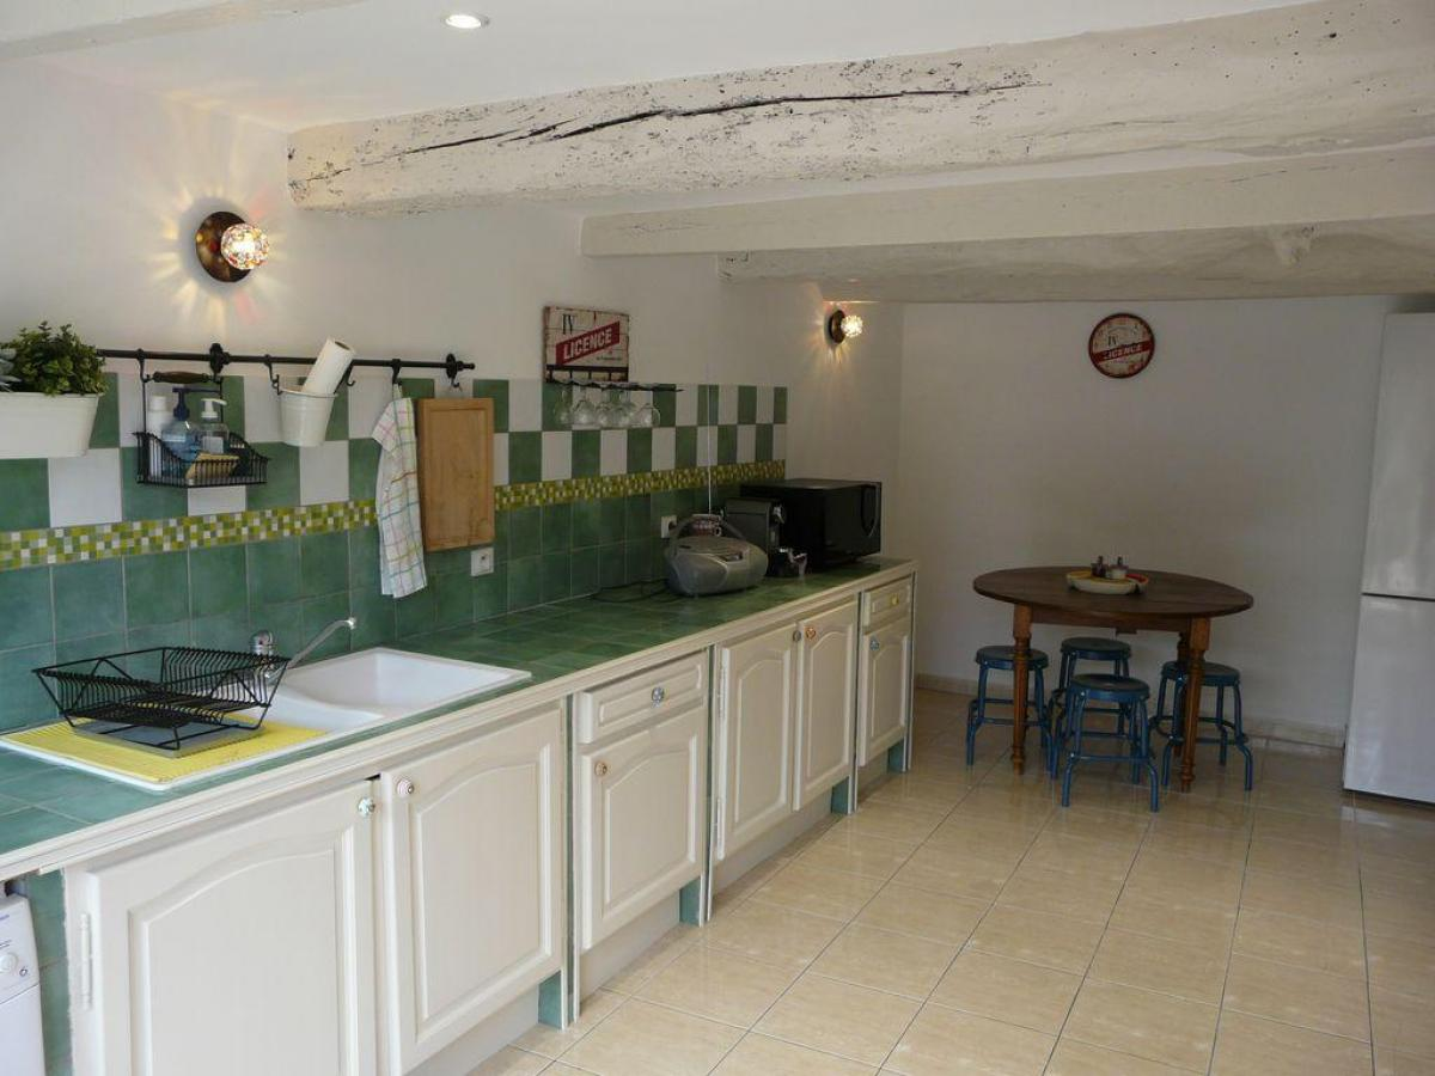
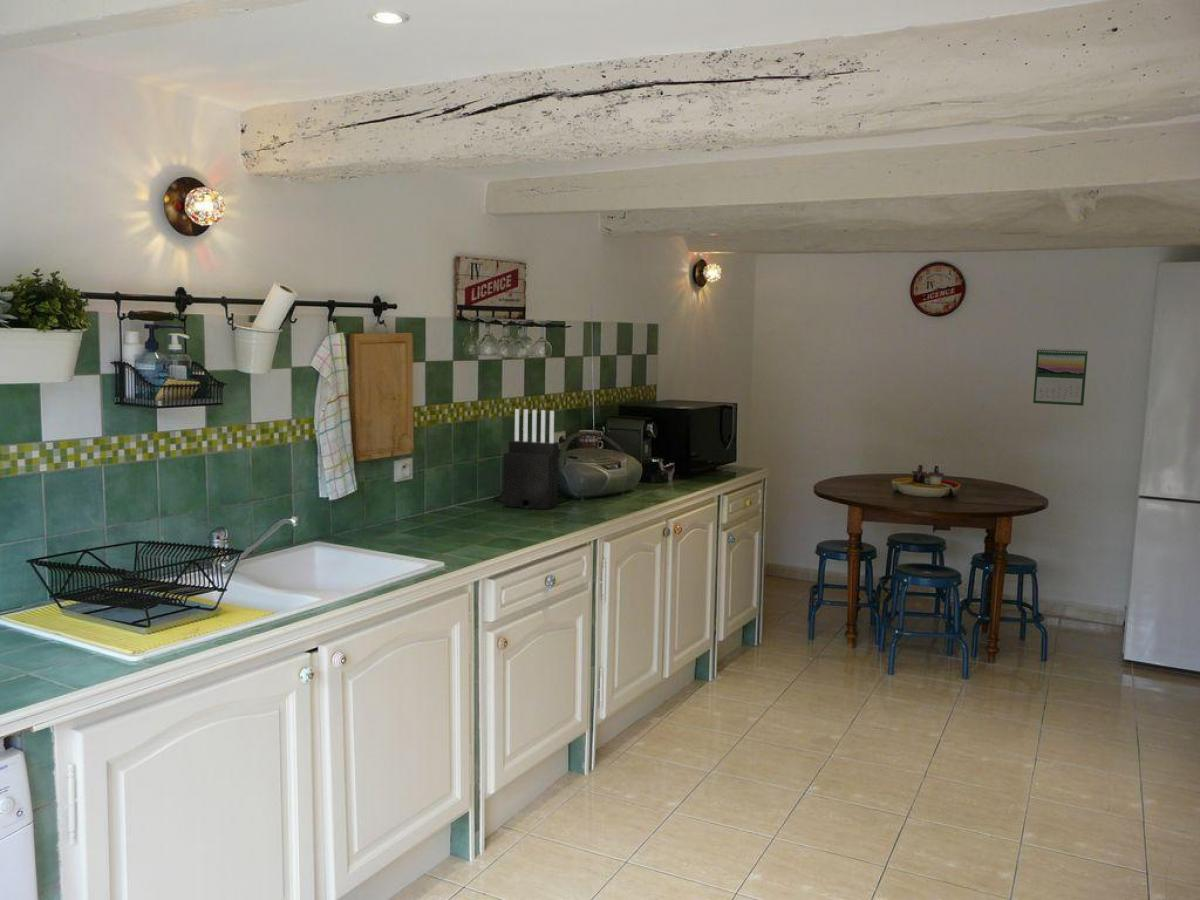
+ calendar [1032,347,1089,407]
+ knife block [502,408,560,510]
